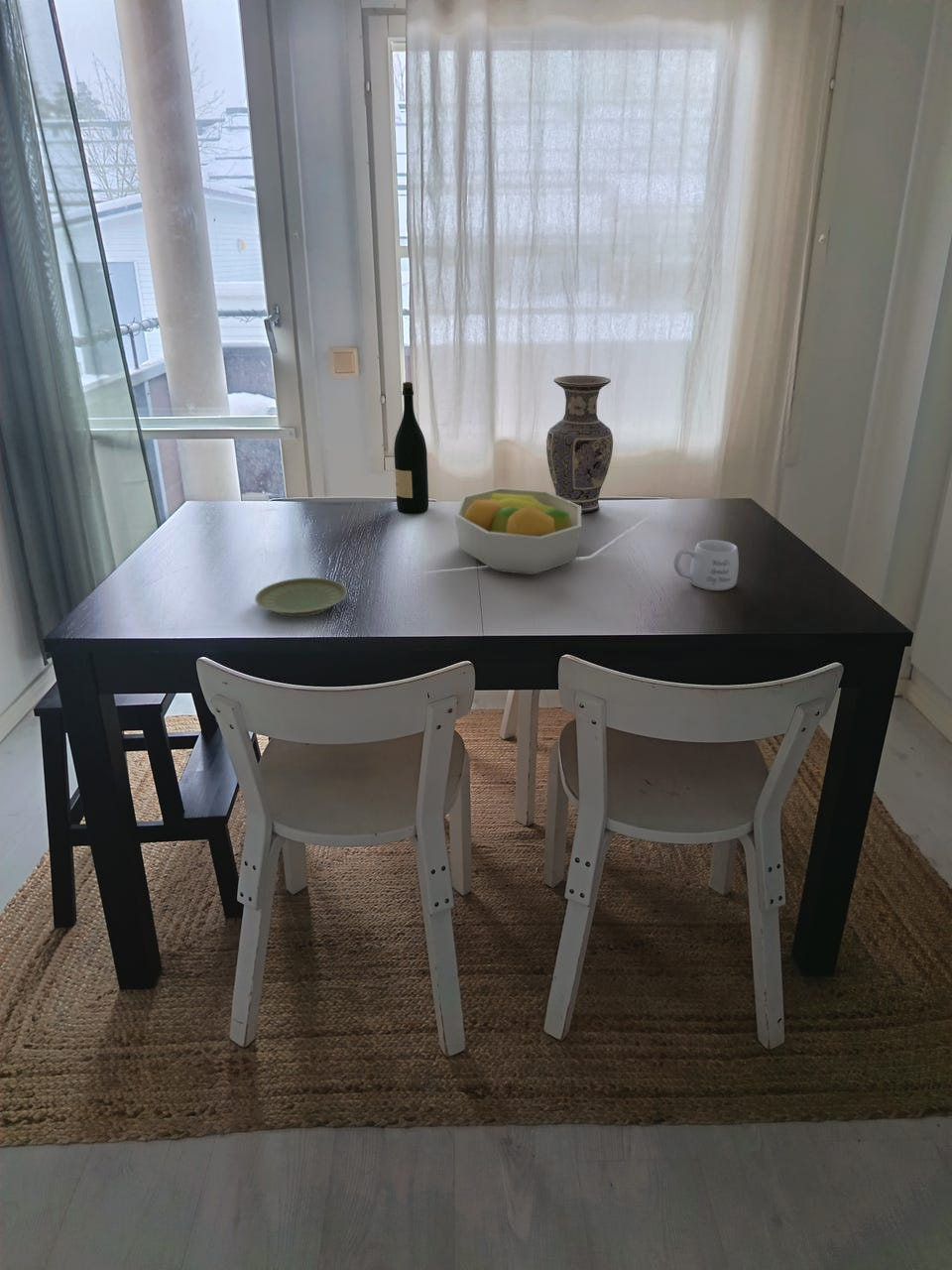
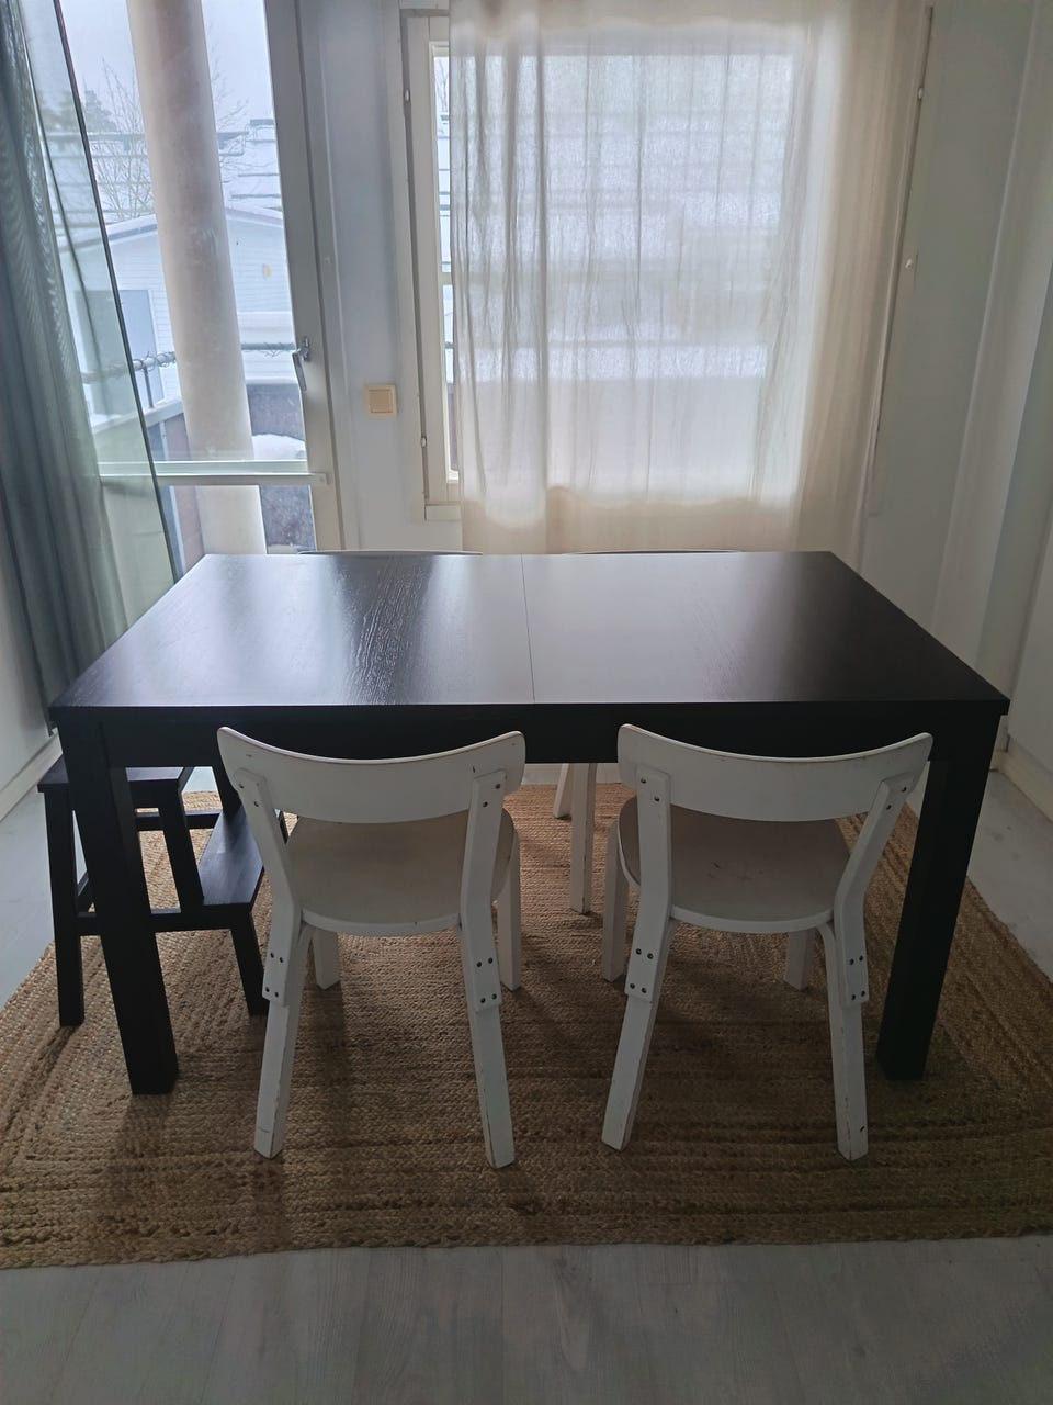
- mug [673,539,740,591]
- fruit bowl [454,487,582,576]
- plate [254,576,348,617]
- vase [545,374,614,515]
- wine bottle [393,381,429,515]
